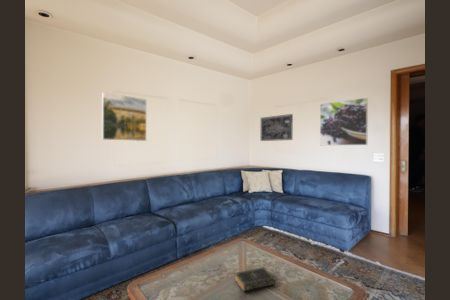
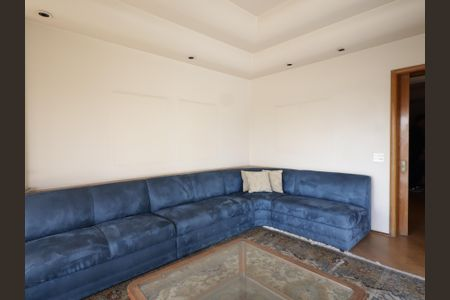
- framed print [319,97,369,146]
- wall art [260,113,294,142]
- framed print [101,91,147,142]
- book [234,266,276,293]
